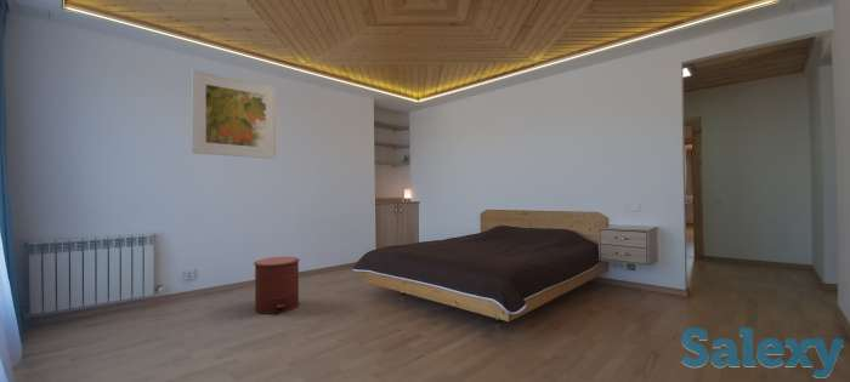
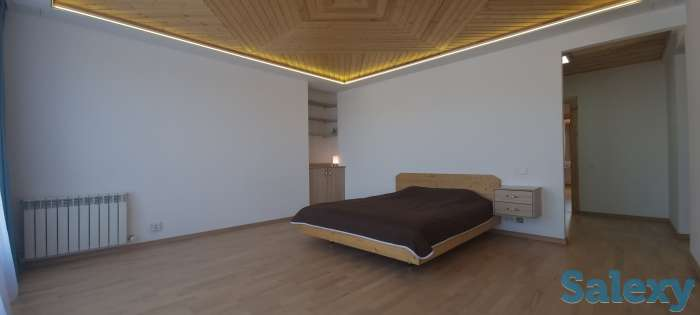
- trash can [253,256,301,314]
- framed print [191,69,278,160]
